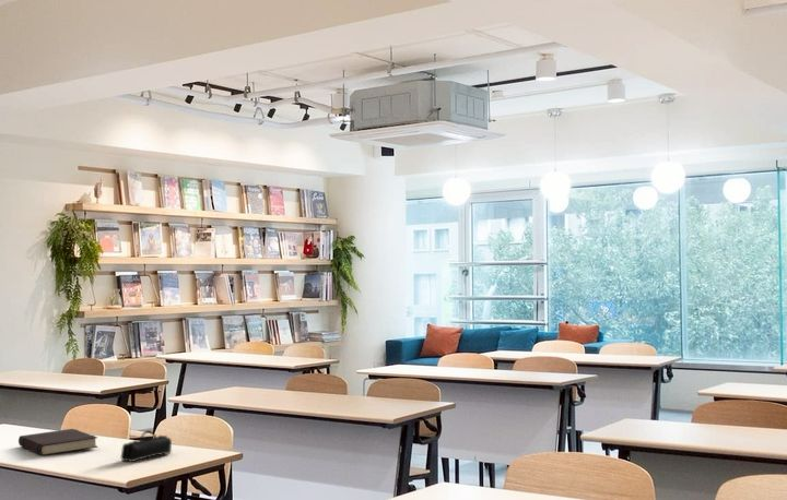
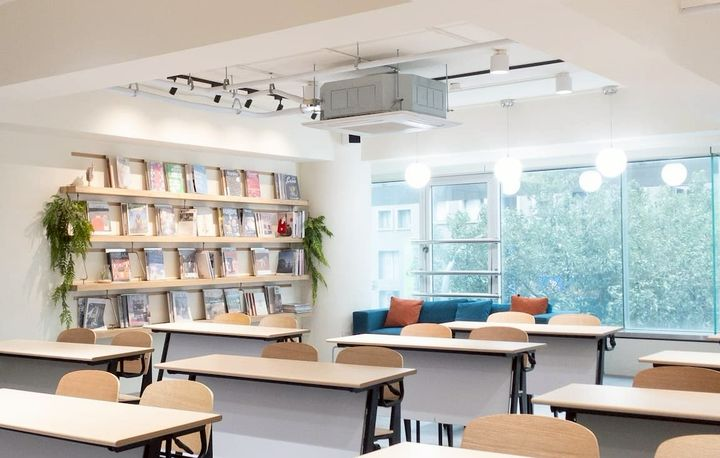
- pencil case [120,429,173,463]
- book [17,428,98,456]
